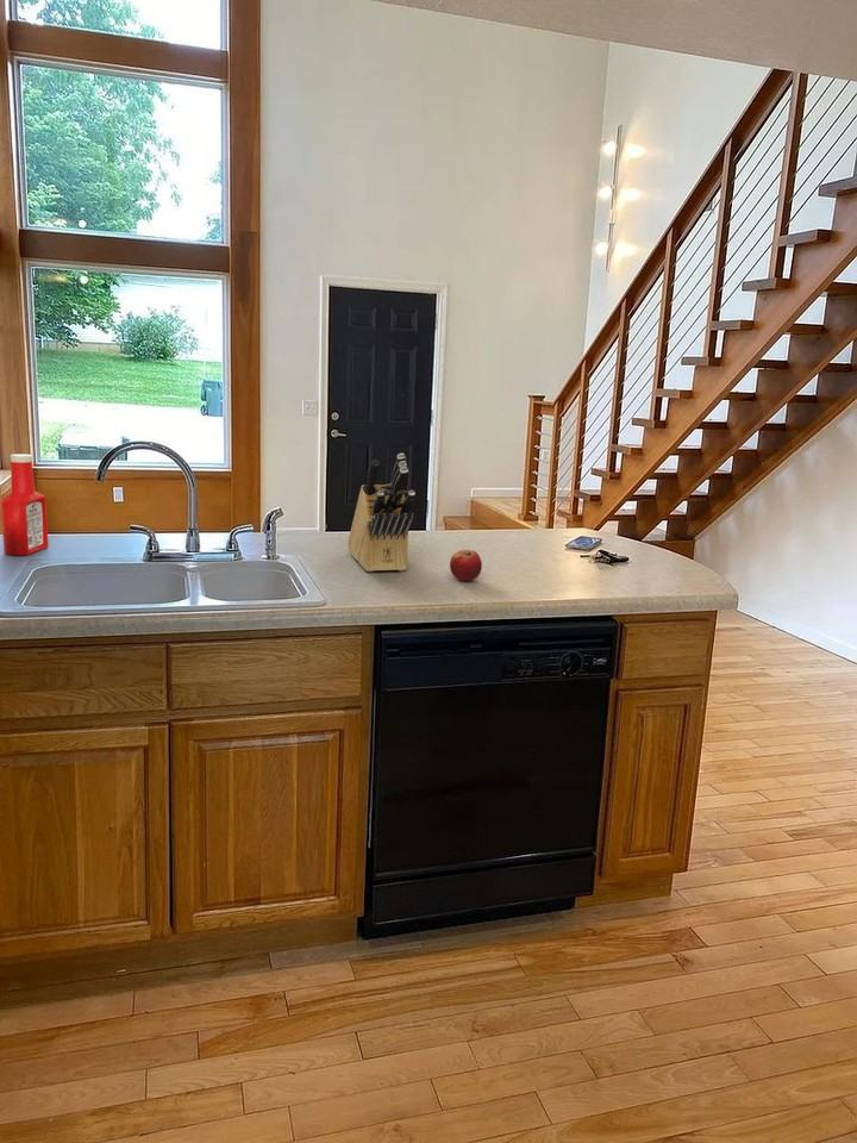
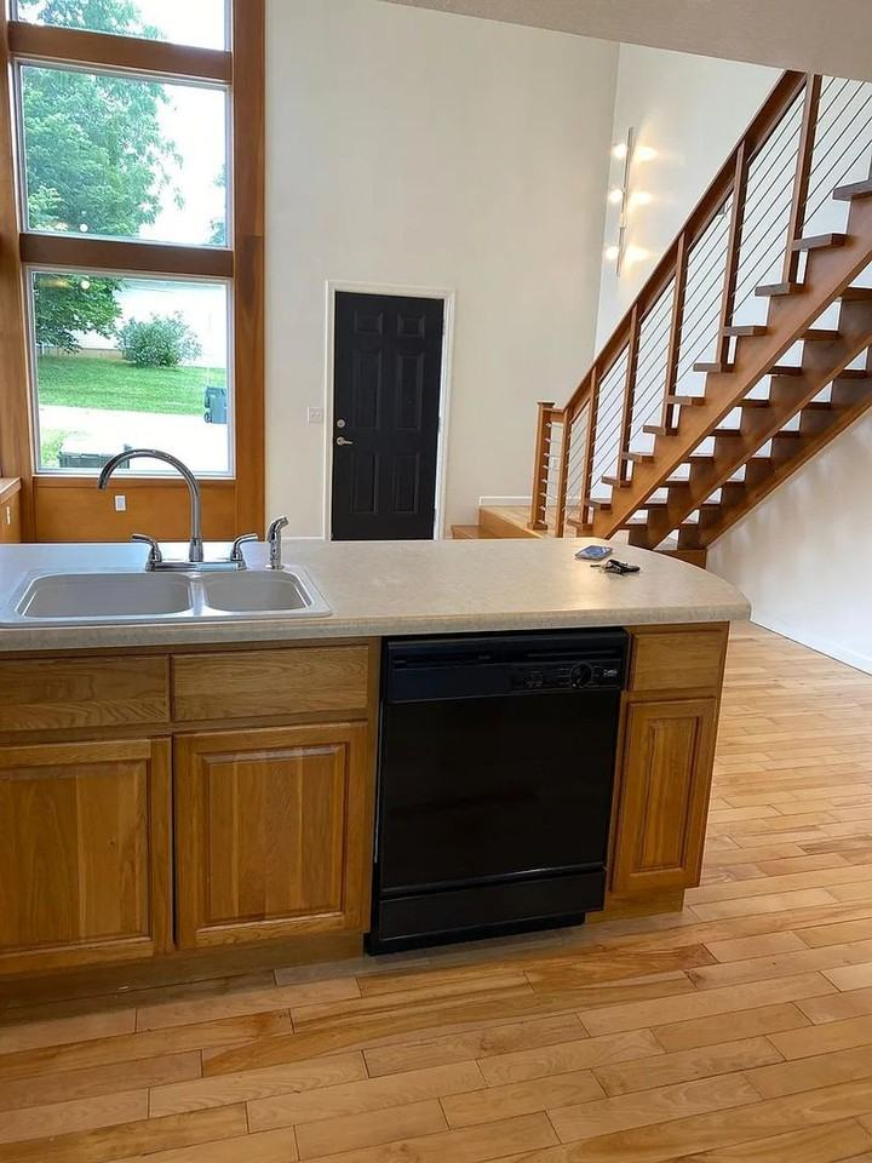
- soap bottle [0,454,50,557]
- fruit [449,549,483,582]
- knife block [346,452,417,573]
